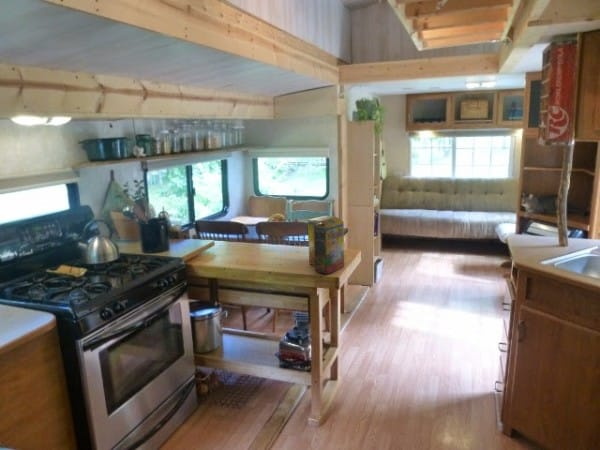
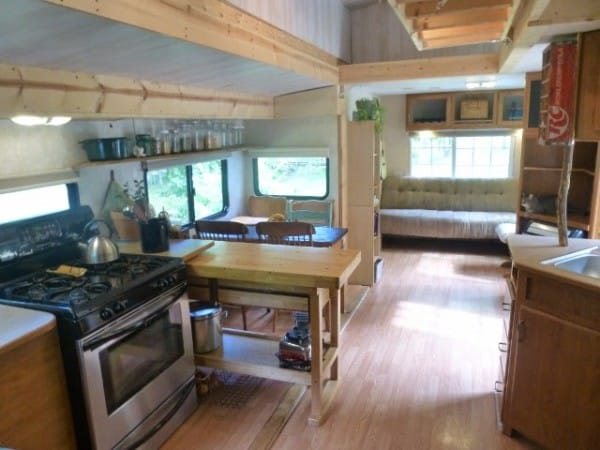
- cereal box [307,215,345,275]
